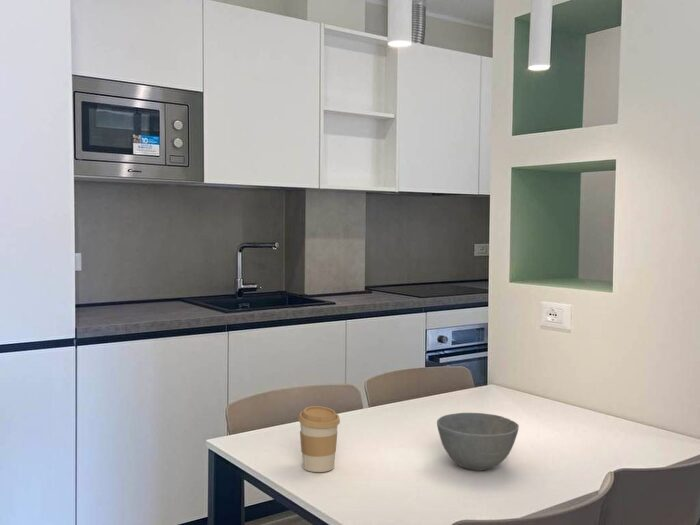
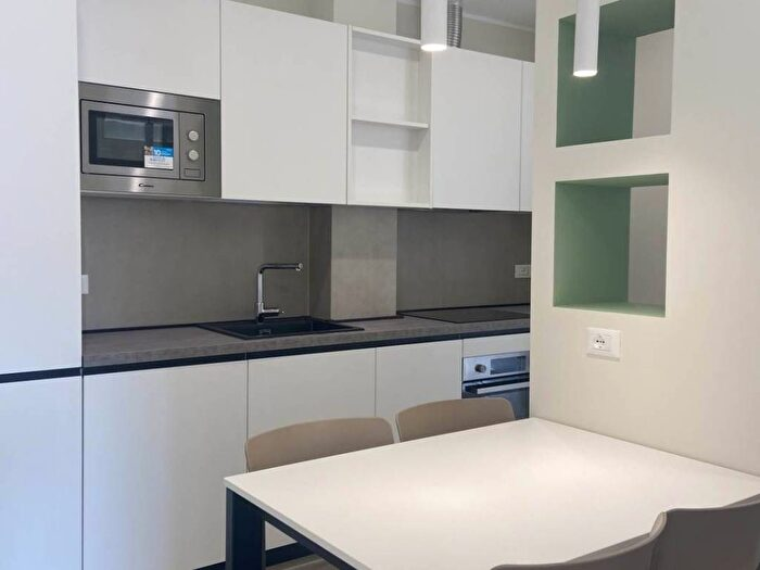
- bowl [436,412,520,471]
- coffee cup [297,405,341,473]
